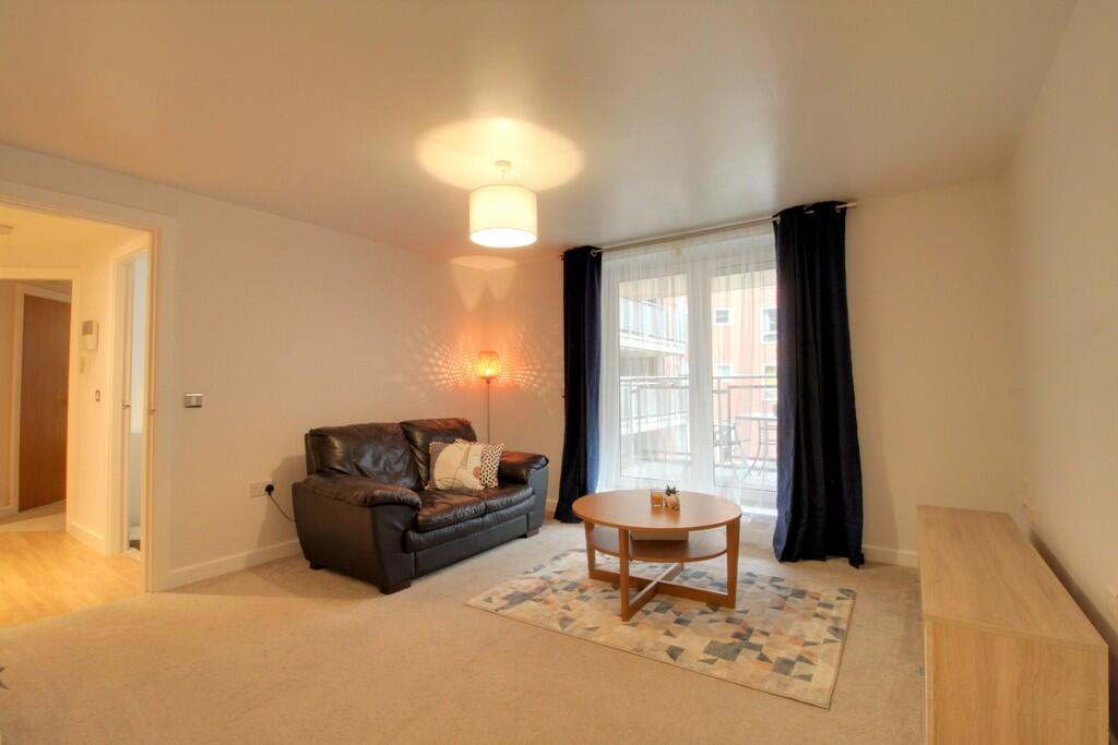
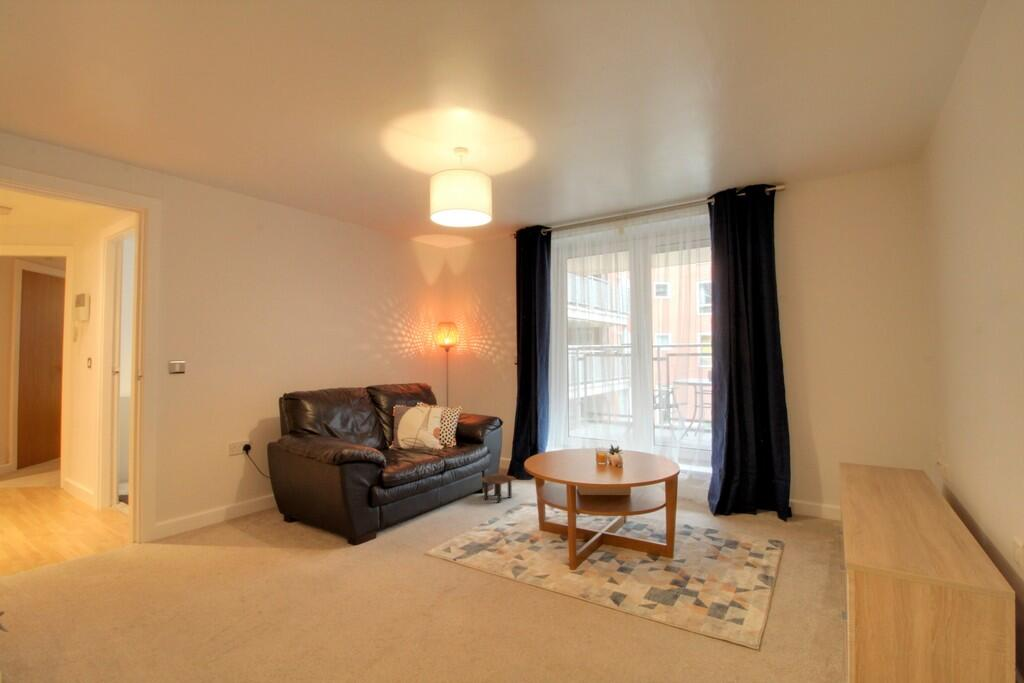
+ side table [478,473,516,504]
